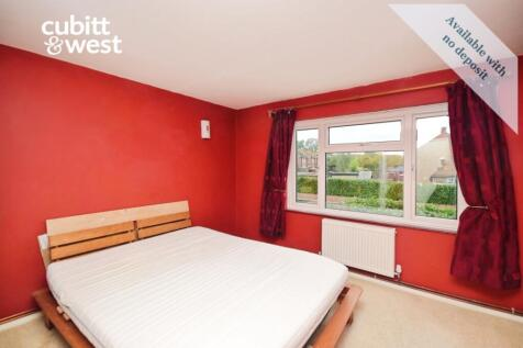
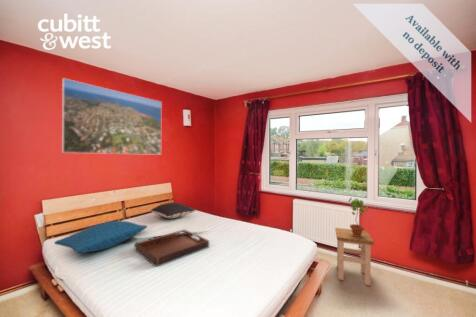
+ pillow [150,201,197,219]
+ stool [334,227,375,287]
+ serving tray [134,229,210,268]
+ potted plant [348,197,369,236]
+ pillow [53,220,148,254]
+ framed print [61,77,163,156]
